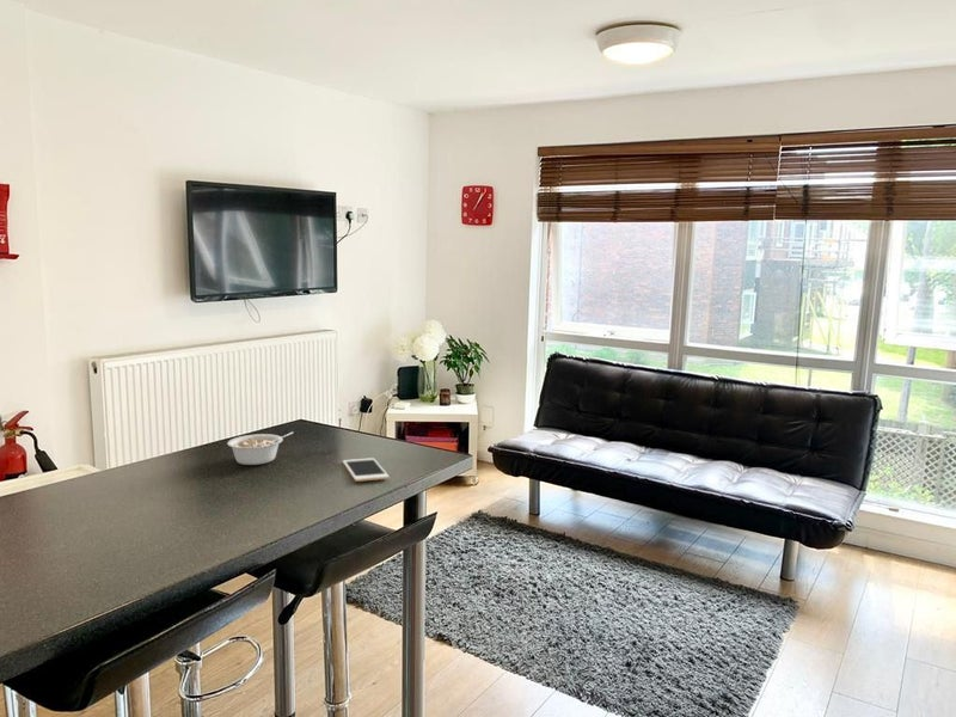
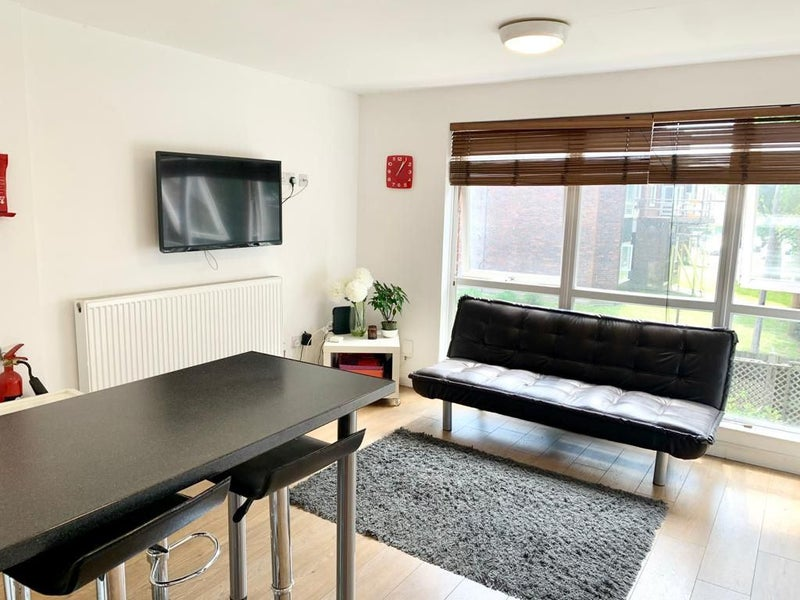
- cell phone [342,456,390,483]
- legume [226,431,294,466]
